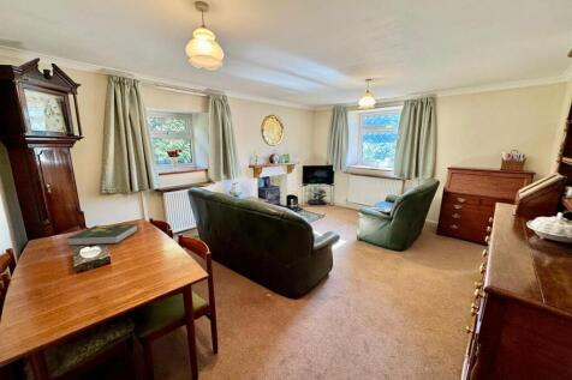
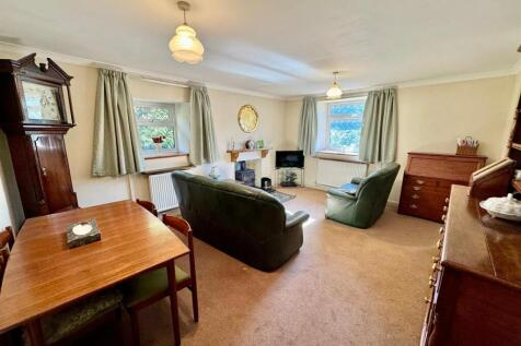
- book [66,223,139,247]
